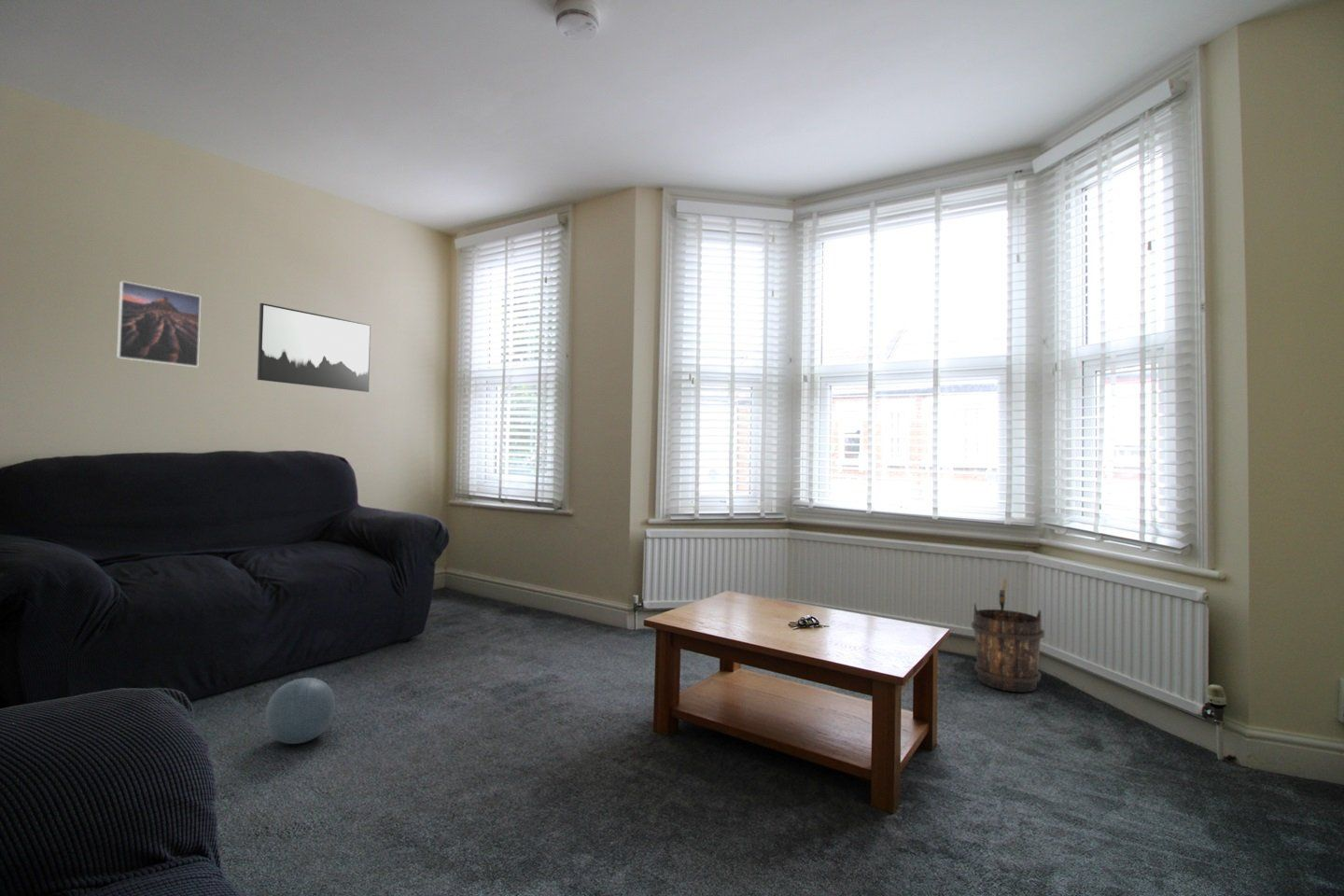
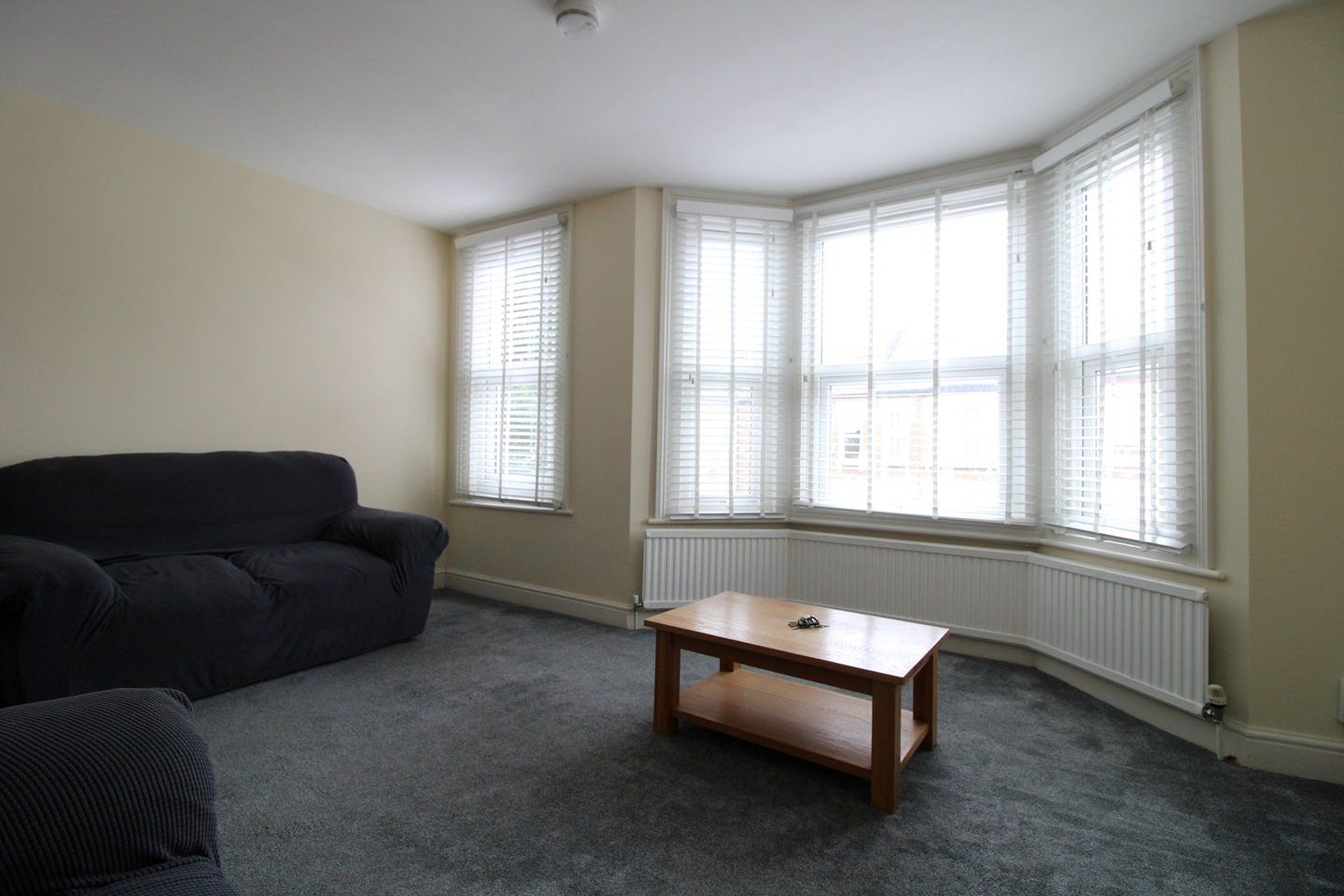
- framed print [116,280,202,369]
- wall art [257,302,371,393]
- bucket [971,578,1045,693]
- ball [264,677,336,745]
